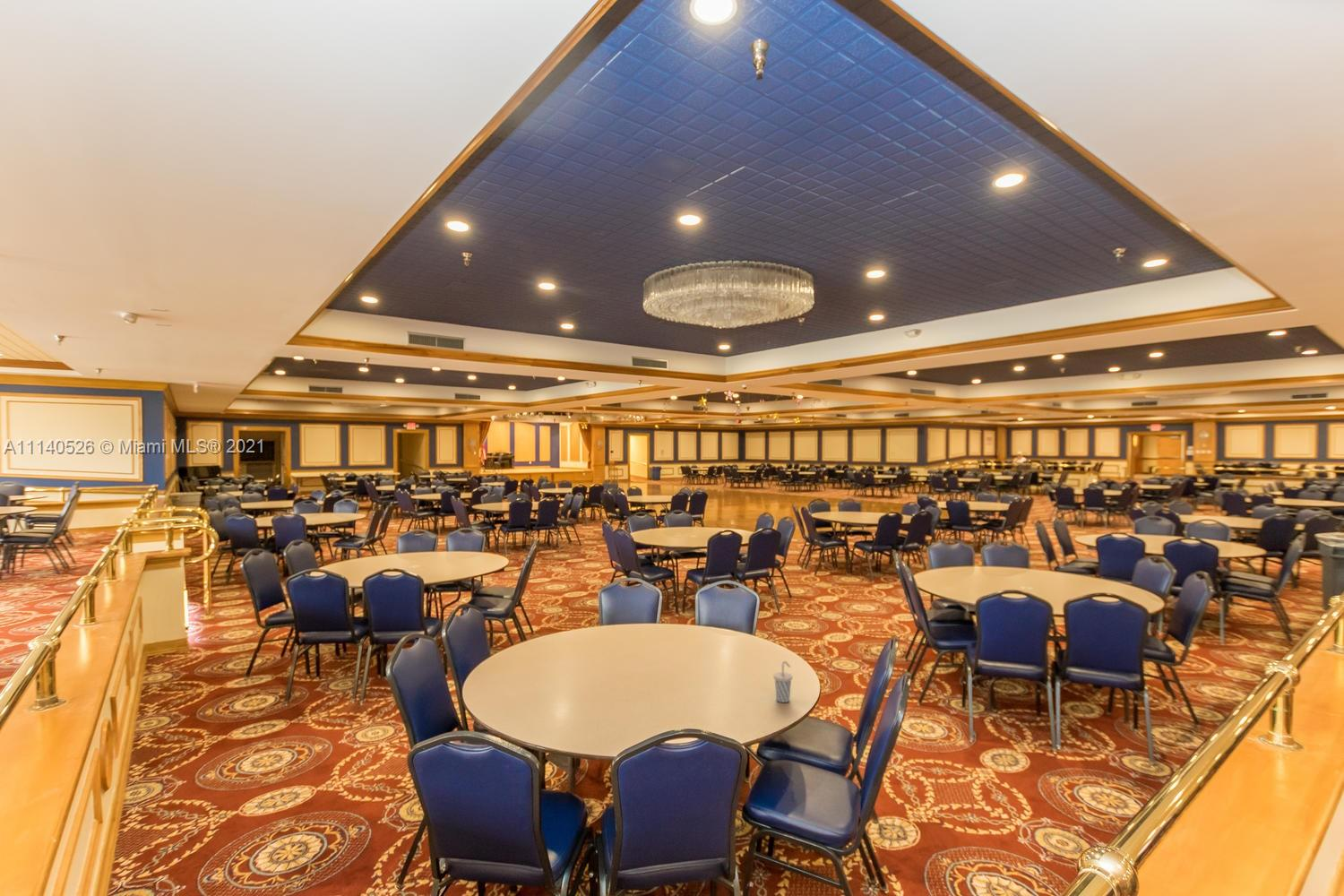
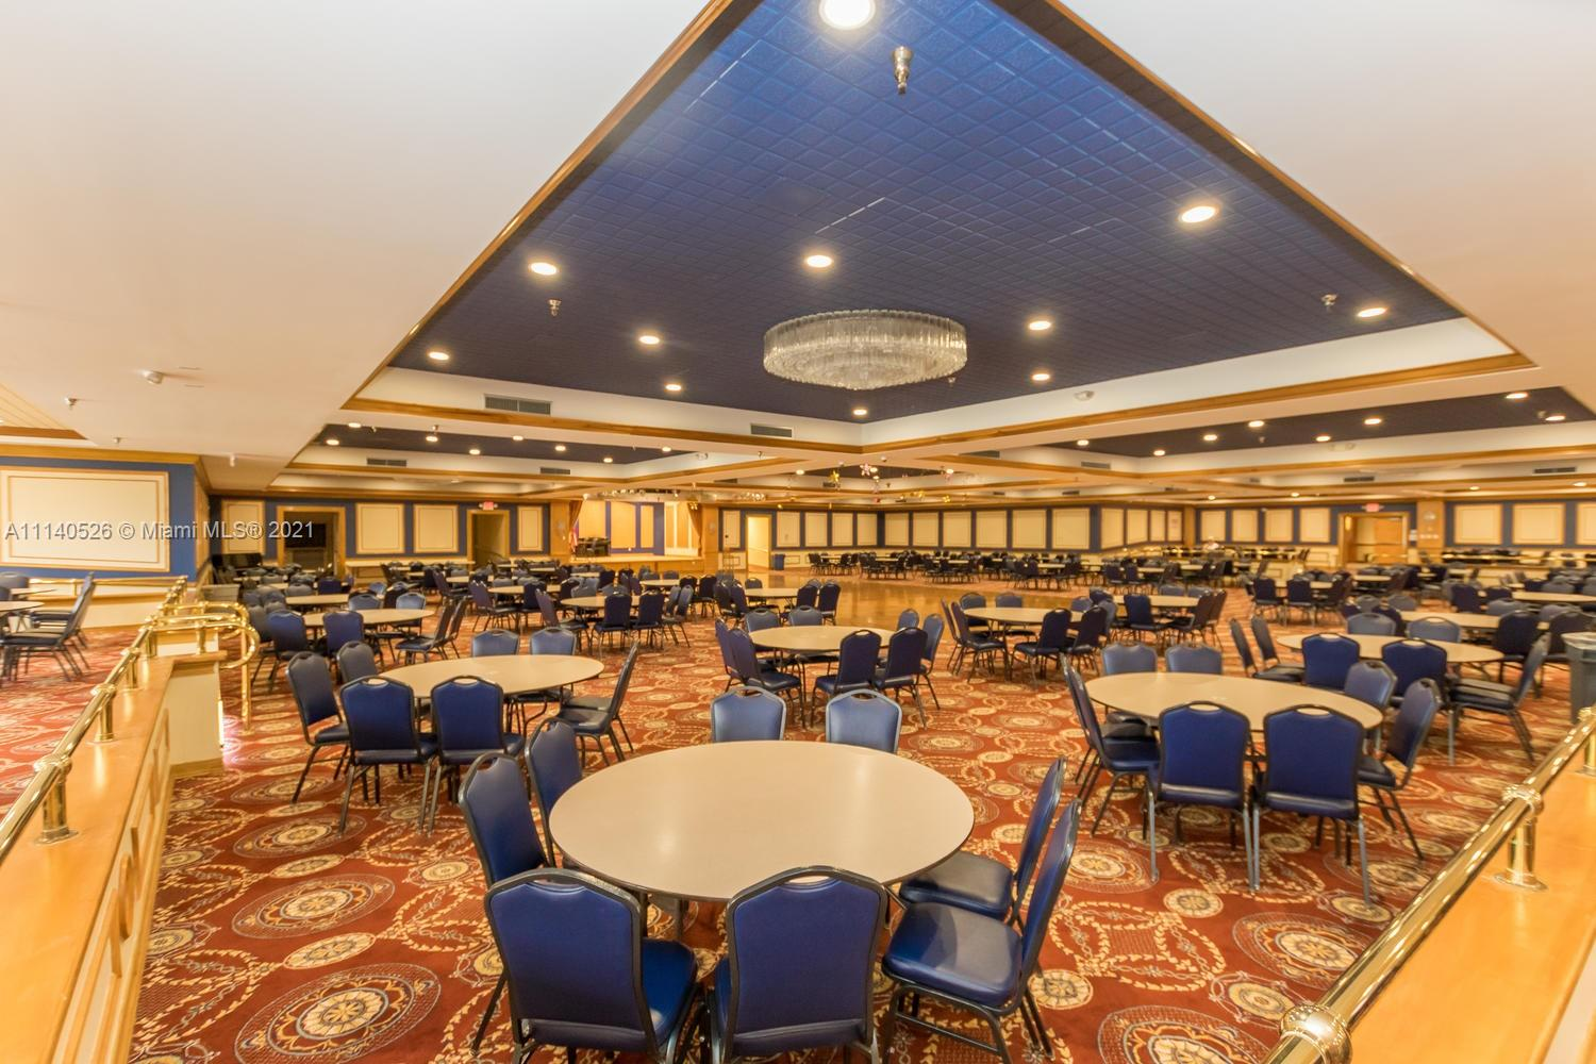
- cup [772,660,793,703]
